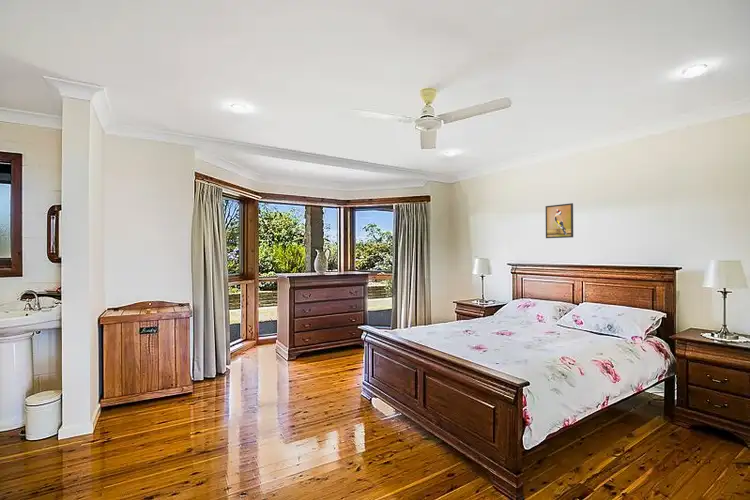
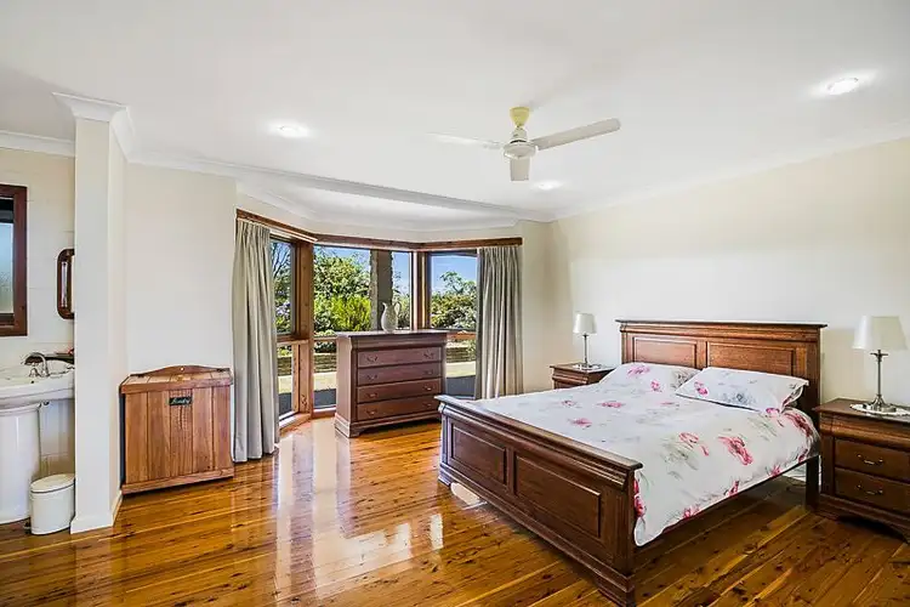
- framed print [545,202,574,239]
